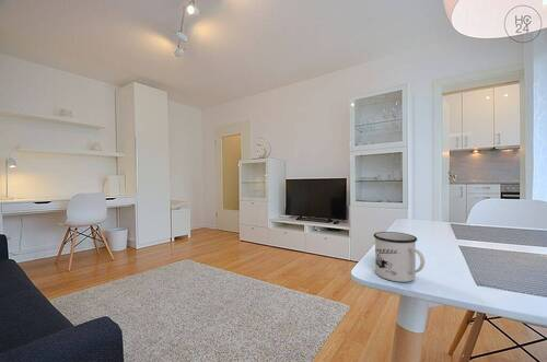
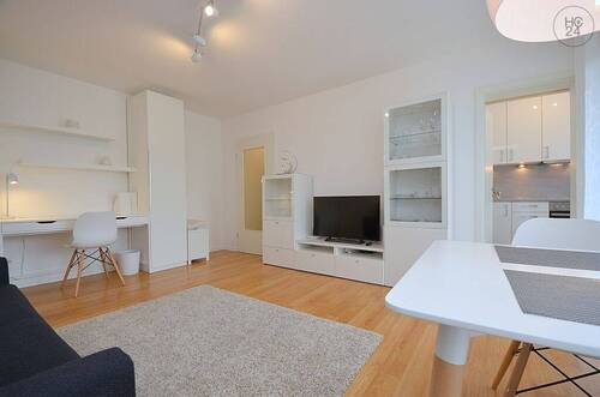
- mug [373,231,426,283]
